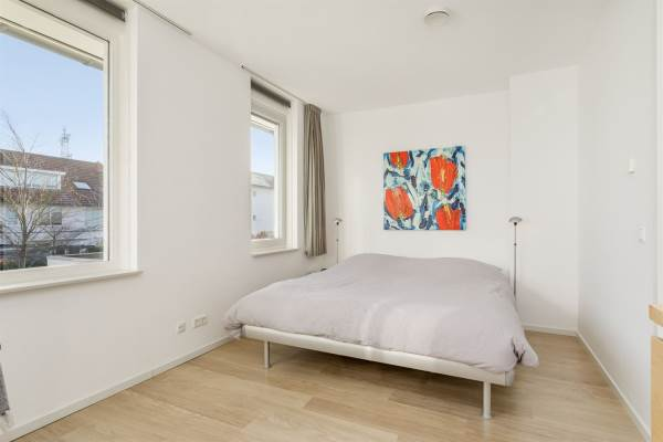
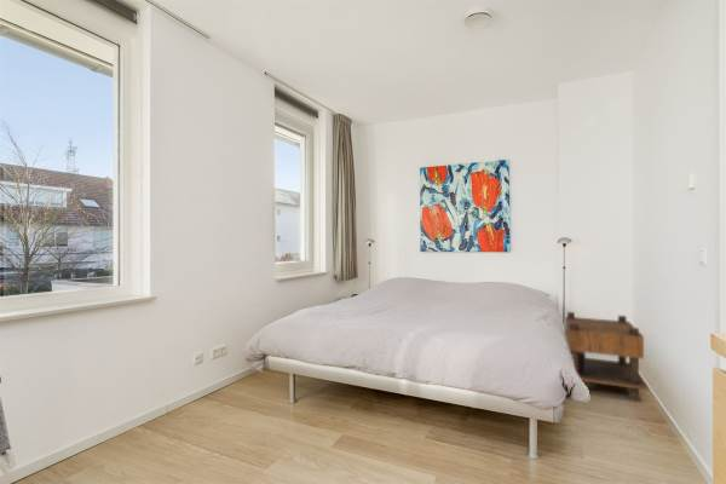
+ nightstand [564,311,650,403]
